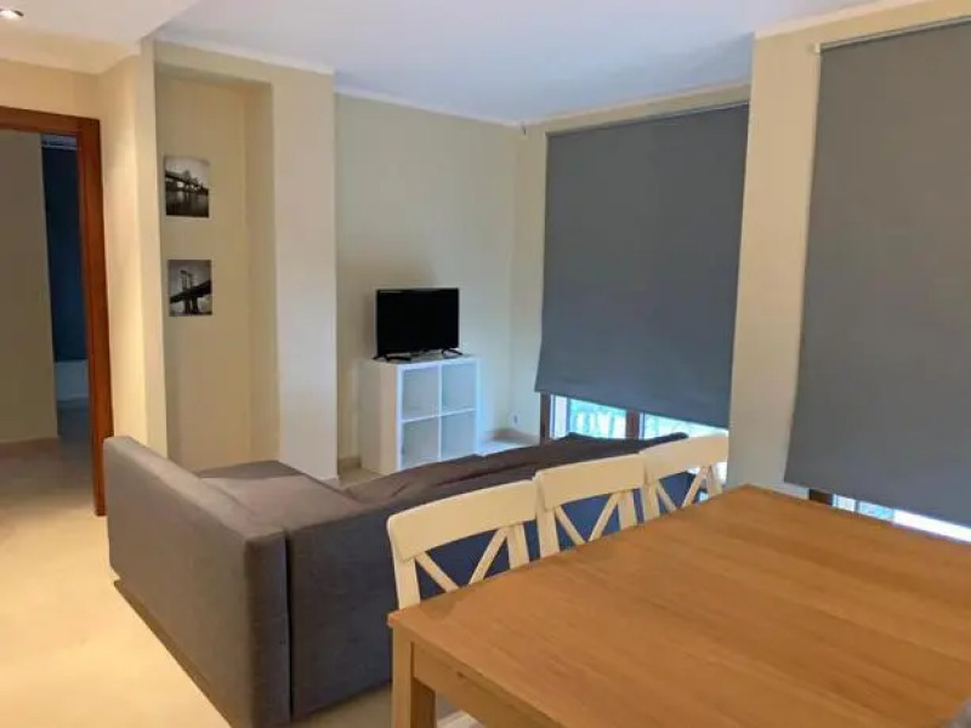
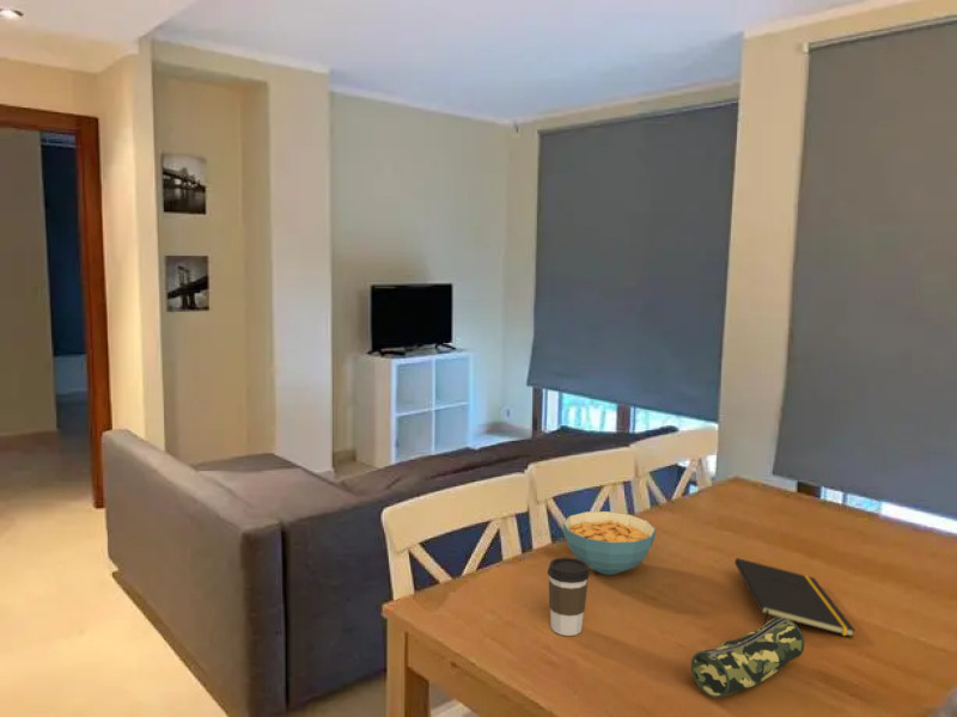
+ pencil case [690,617,806,699]
+ coffee cup [547,557,591,637]
+ cereal bowl [562,510,657,576]
+ notepad [733,557,857,638]
